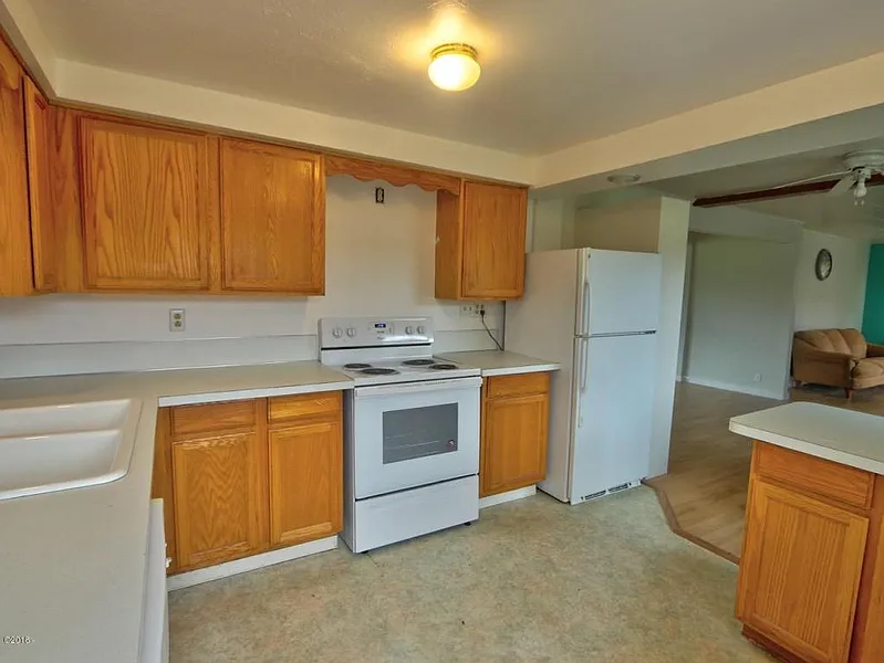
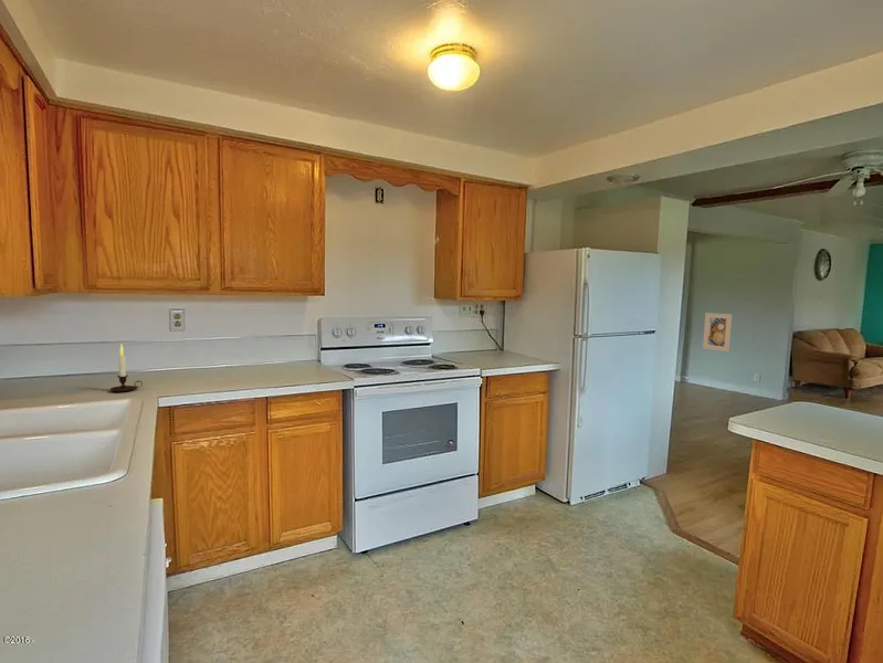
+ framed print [702,312,733,352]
+ candle [109,344,144,393]
